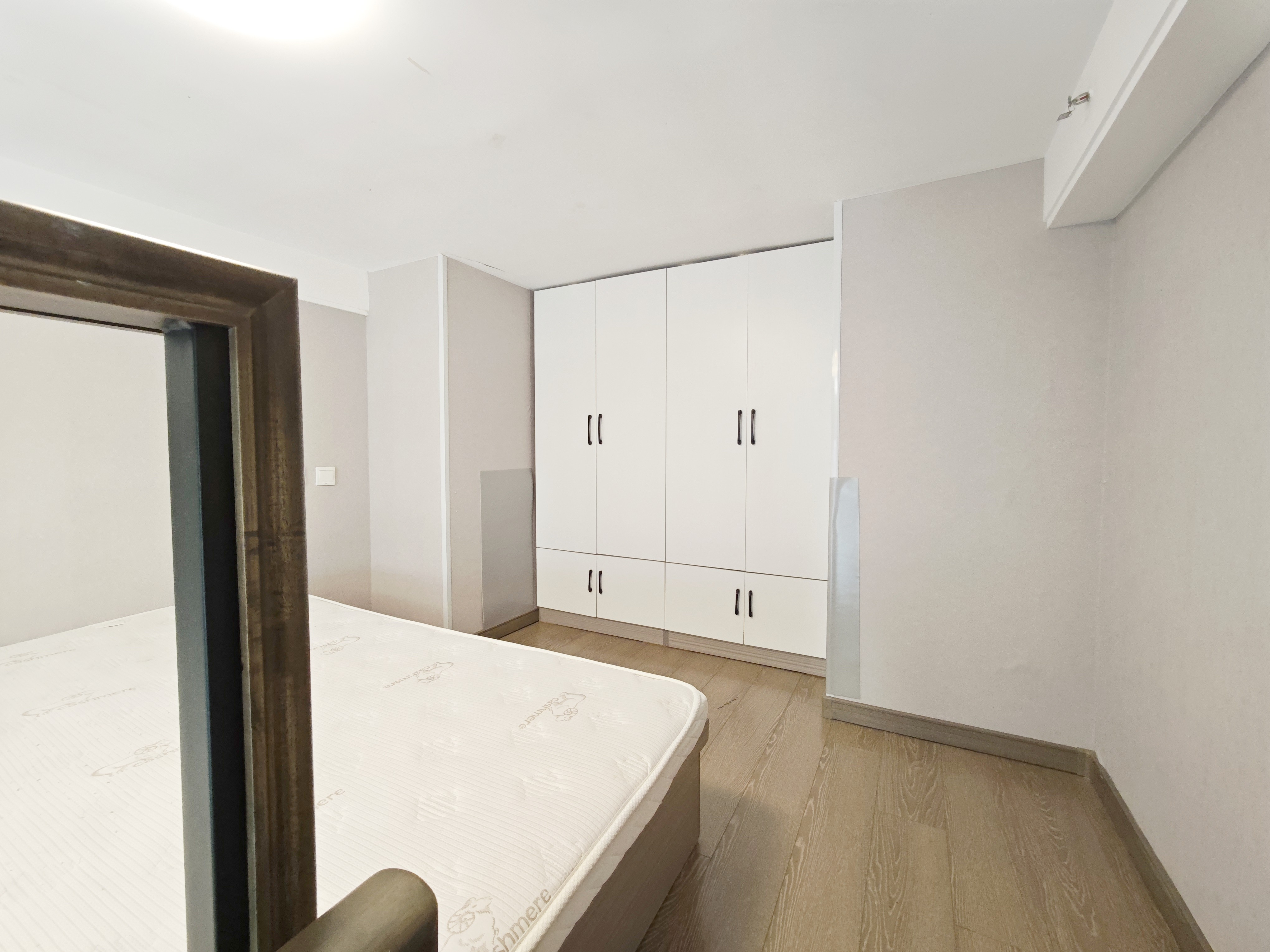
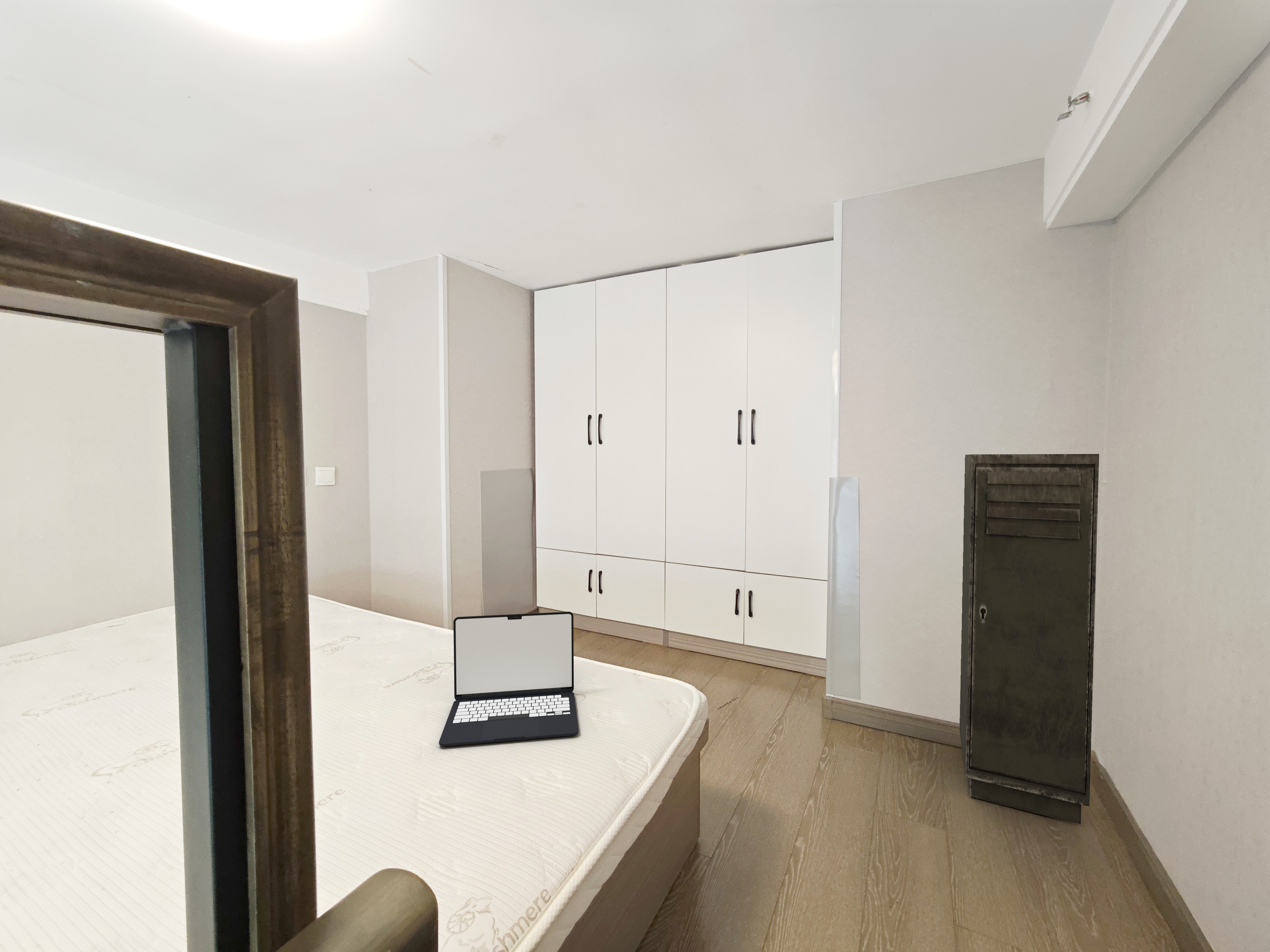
+ storage cabinet [959,454,1099,825]
+ laptop [439,611,579,747]
